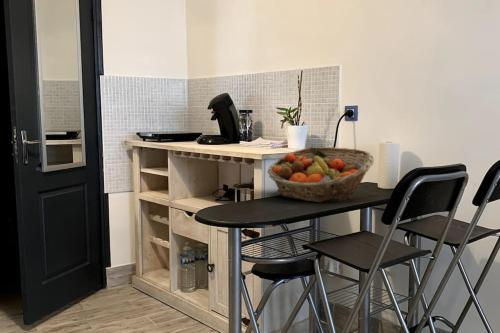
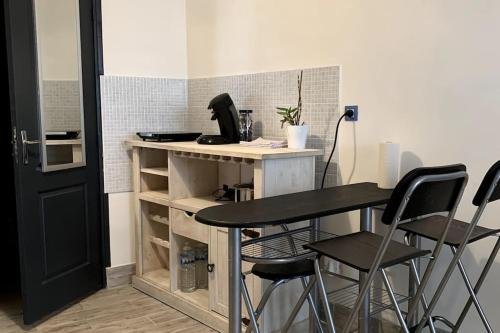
- fruit basket [266,146,375,203]
